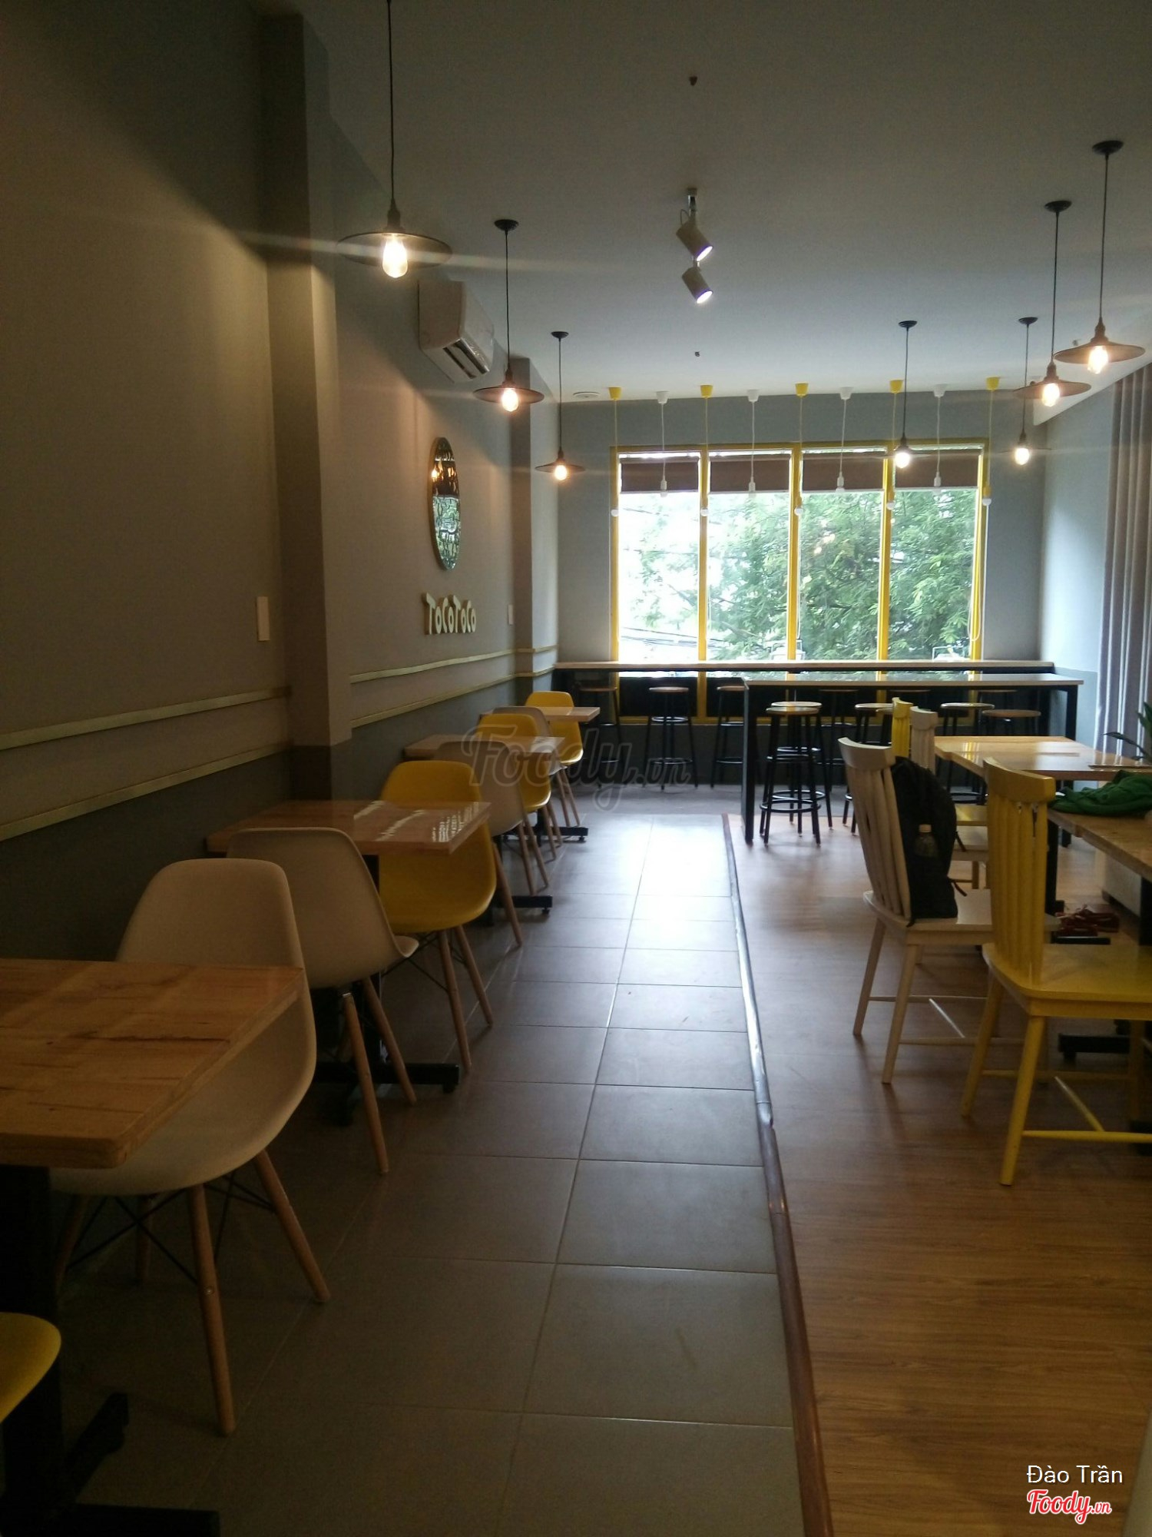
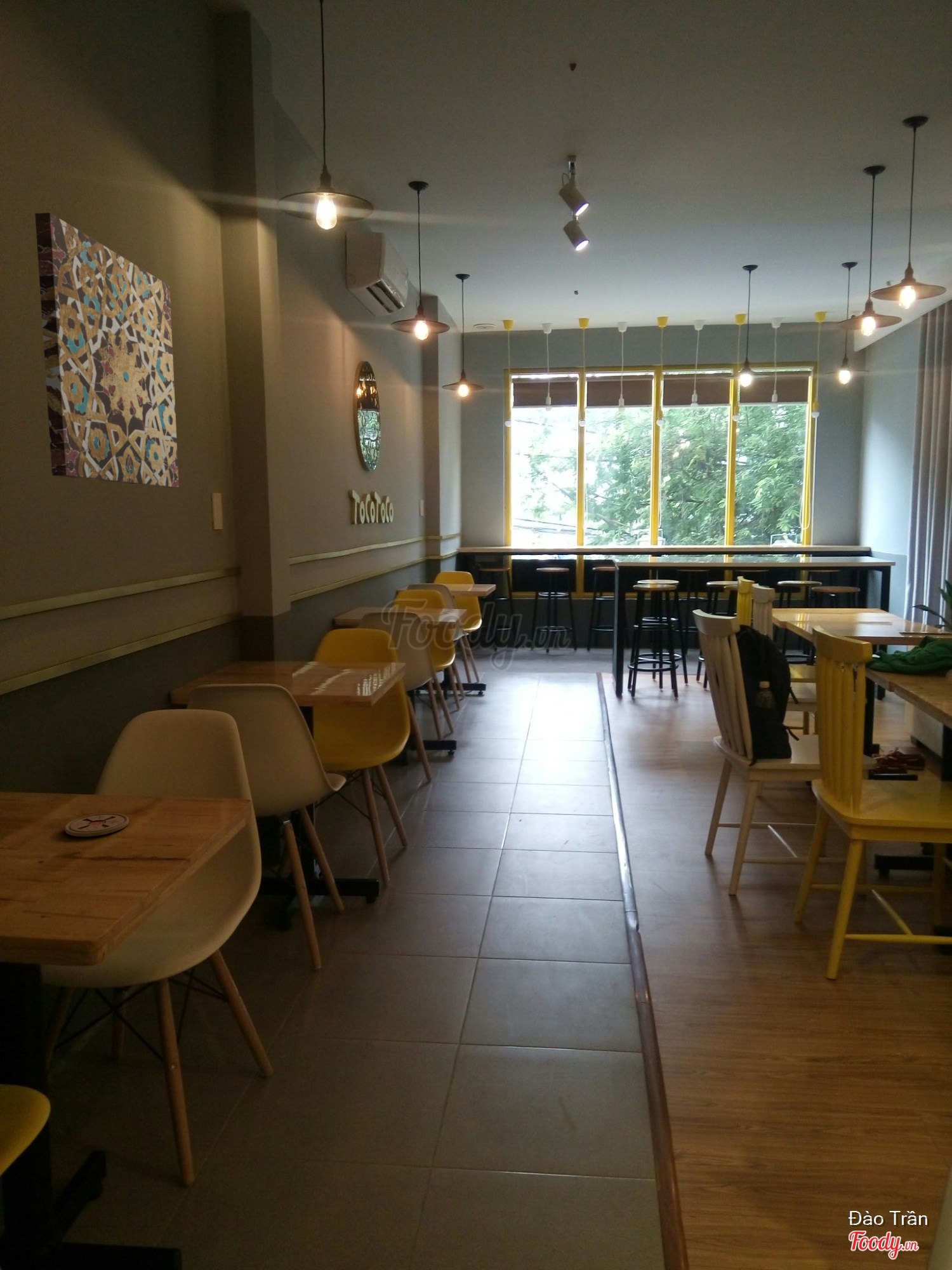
+ coaster [64,813,129,838]
+ wall art [34,212,180,488]
